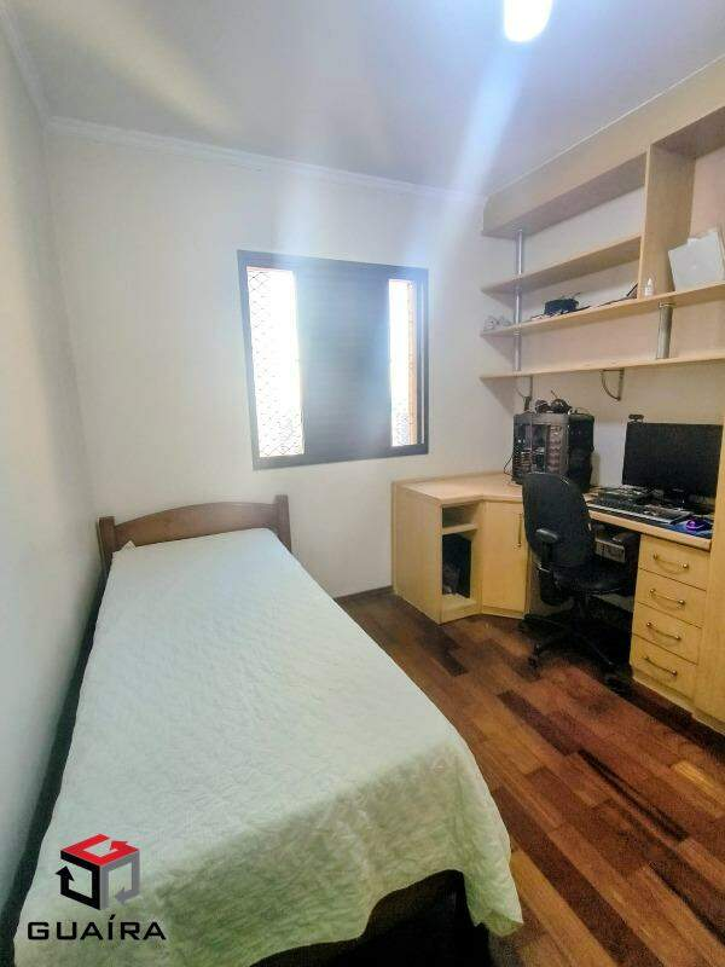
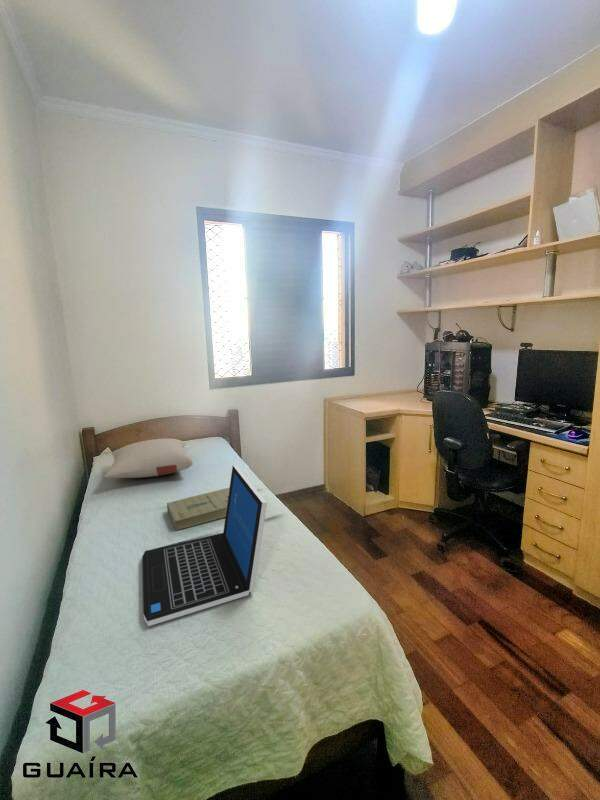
+ pillow [103,437,194,479]
+ book [166,487,230,531]
+ laptop [141,464,268,627]
